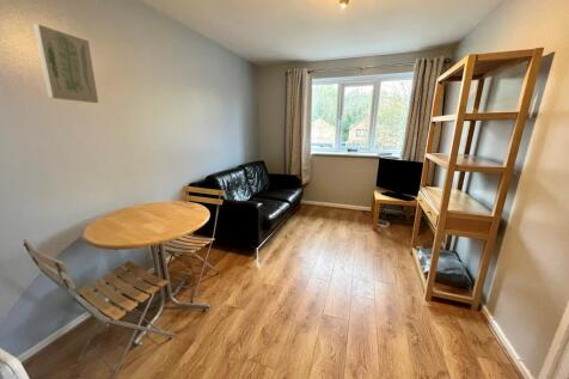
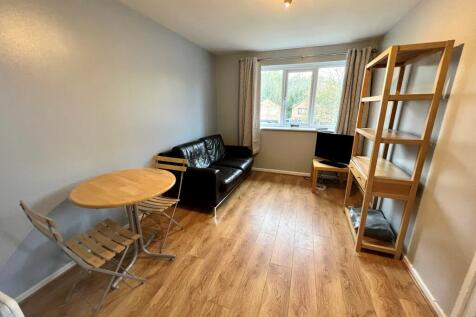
- wall art [32,23,99,104]
